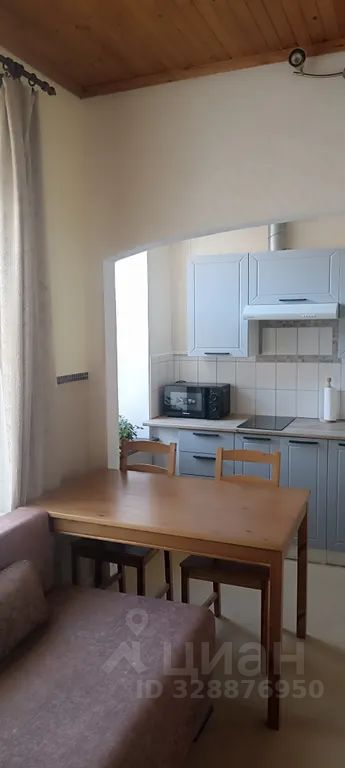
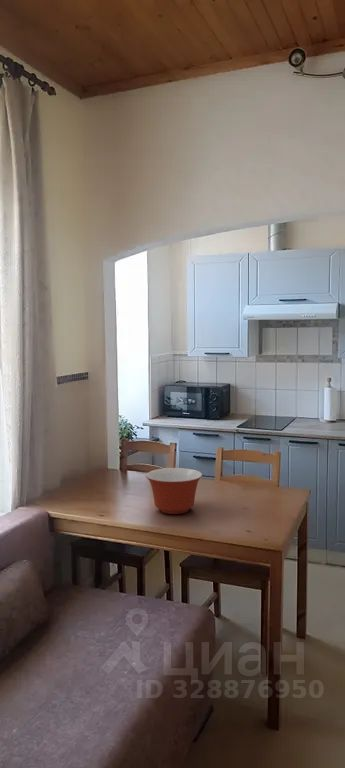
+ mixing bowl [145,467,203,515]
